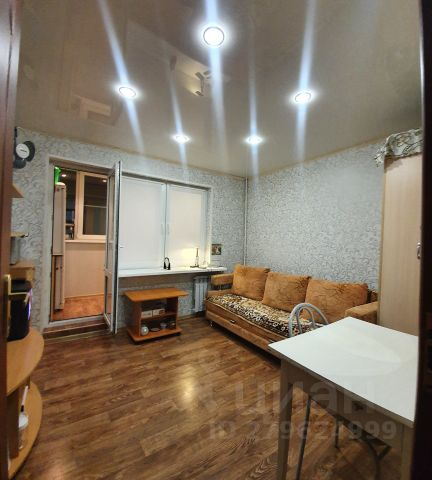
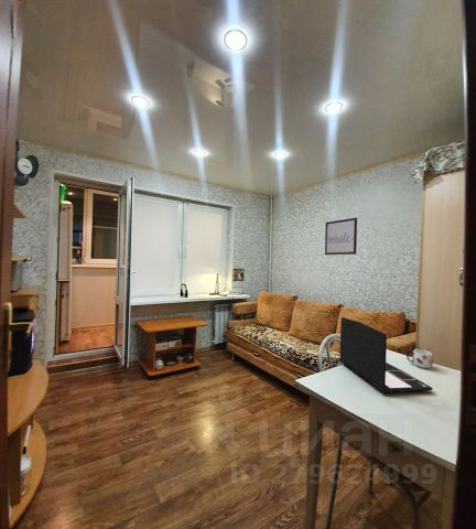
+ mug [405,346,434,369]
+ laptop [338,316,434,393]
+ wall art [324,216,358,256]
